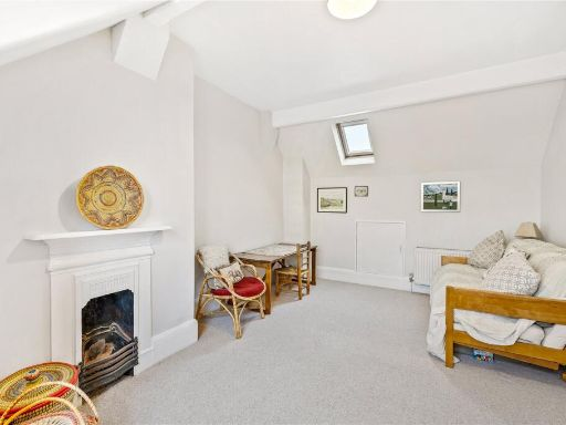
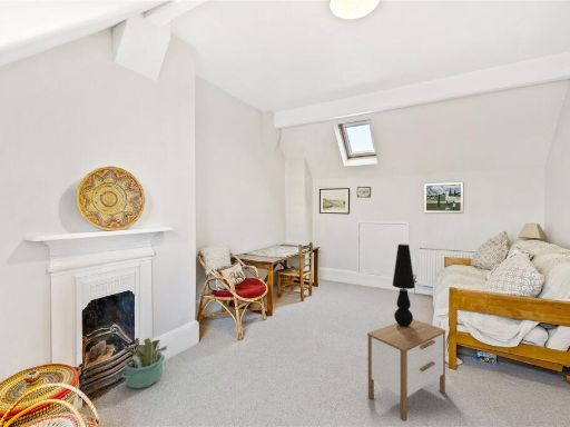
+ decorative plant [120,336,168,390]
+ nightstand [366,318,446,423]
+ table lamp [392,244,416,327]
